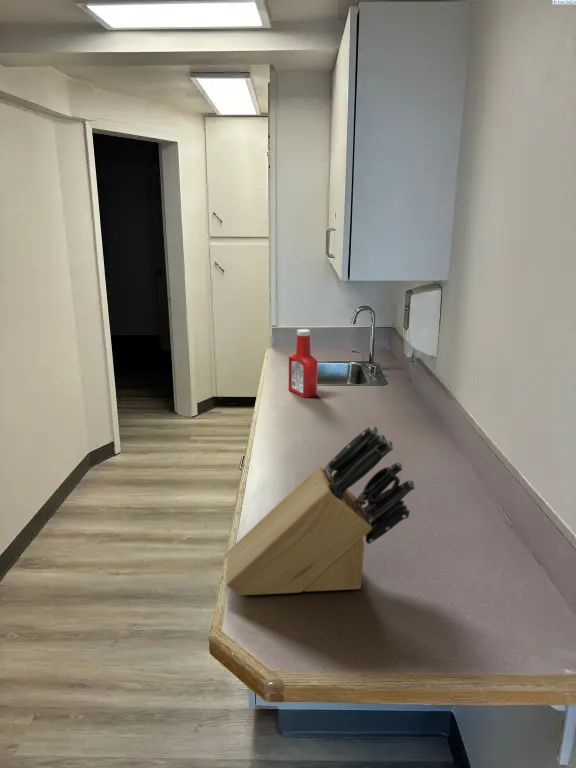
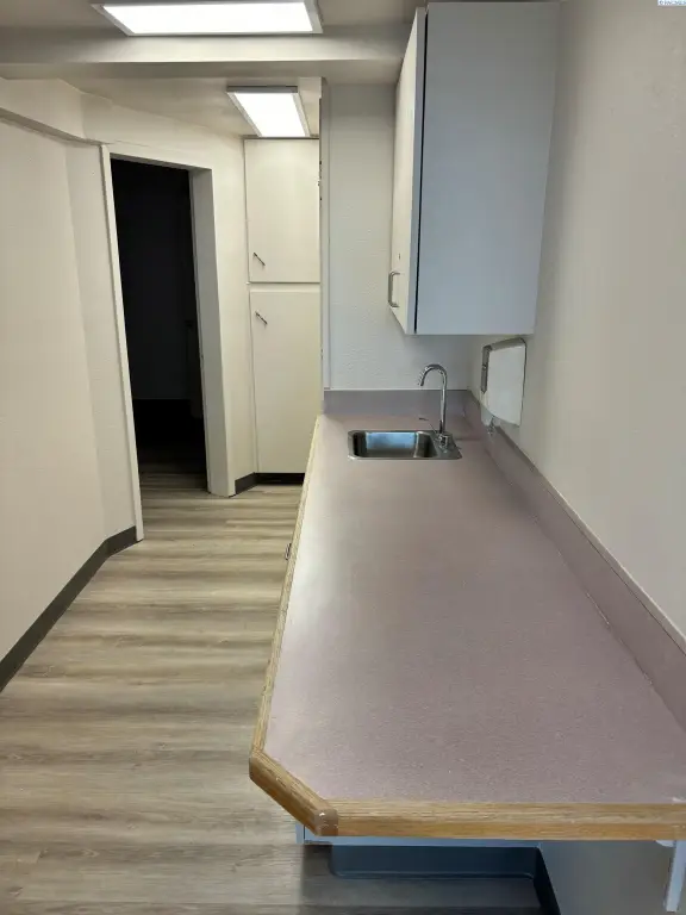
- soap bottle [288,328,319,399]
- knife block [226,425,416,596]
